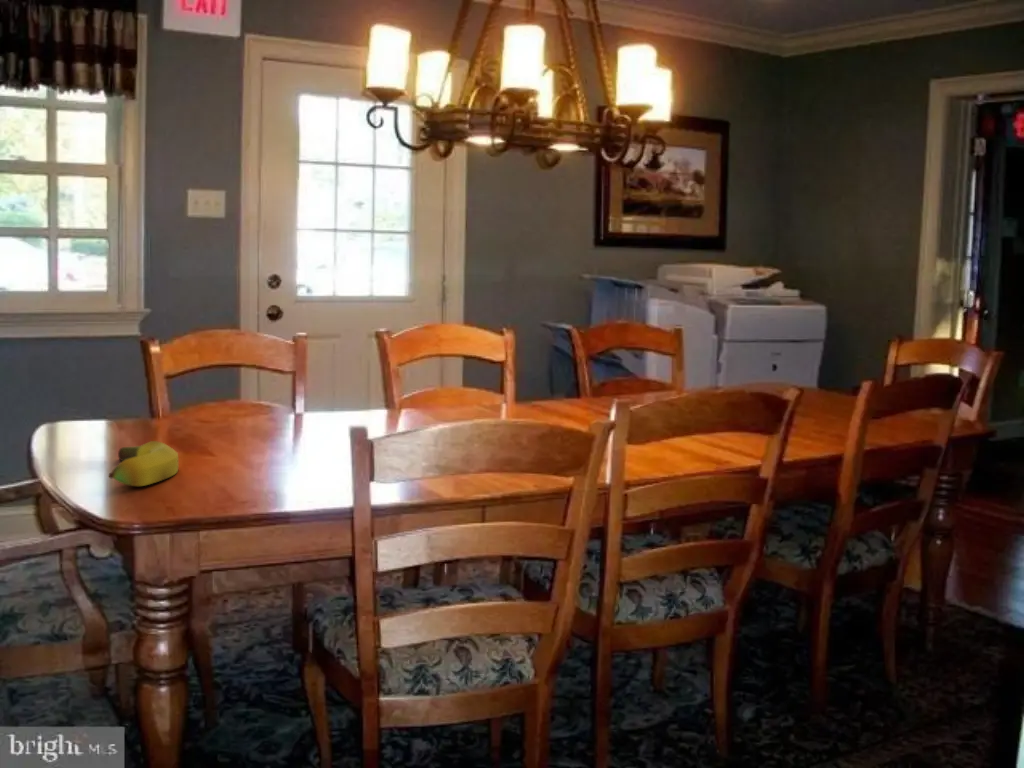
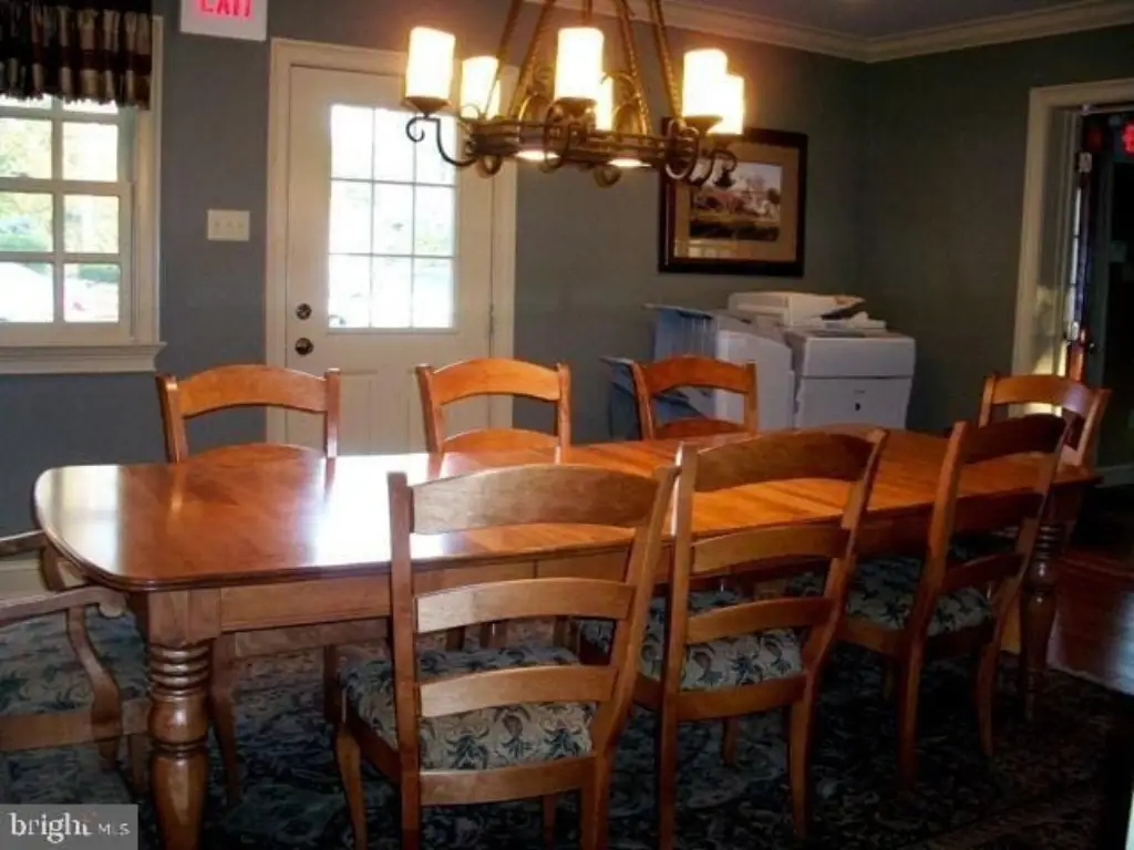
- fruit [108,440,179,487]
